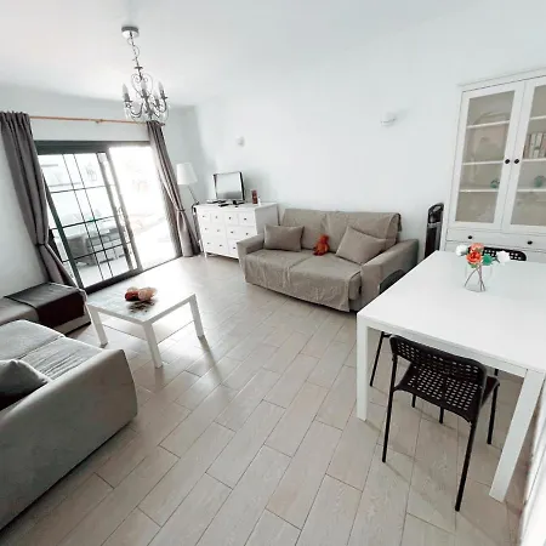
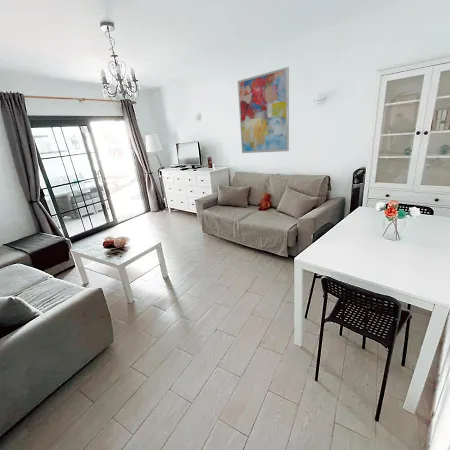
+ wall art [237,66,290,154]
